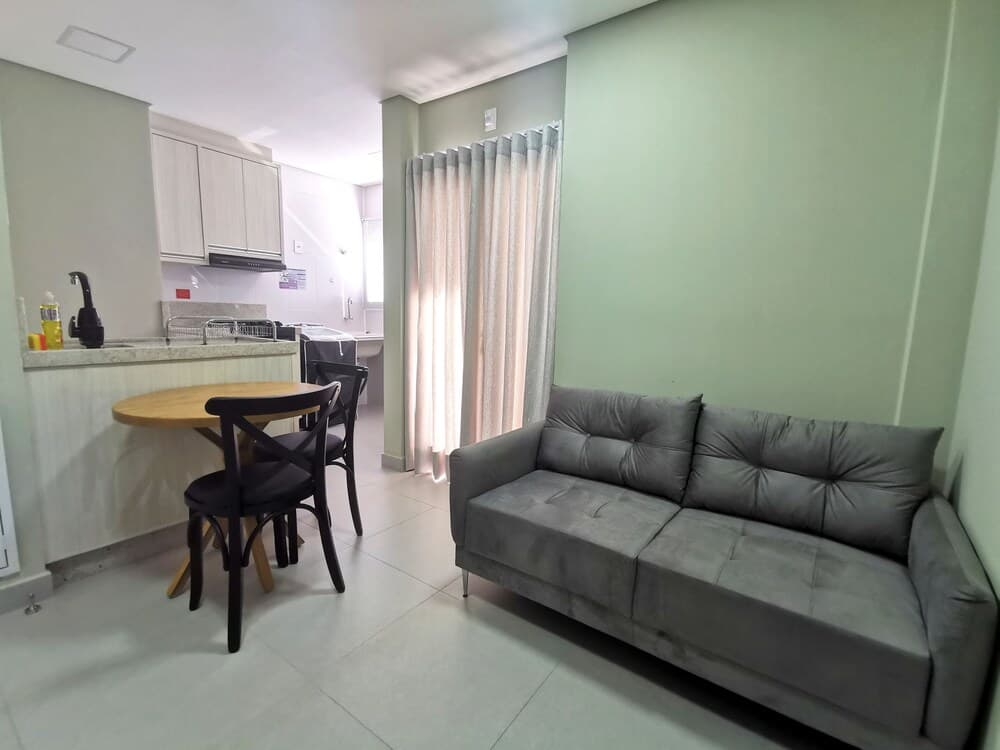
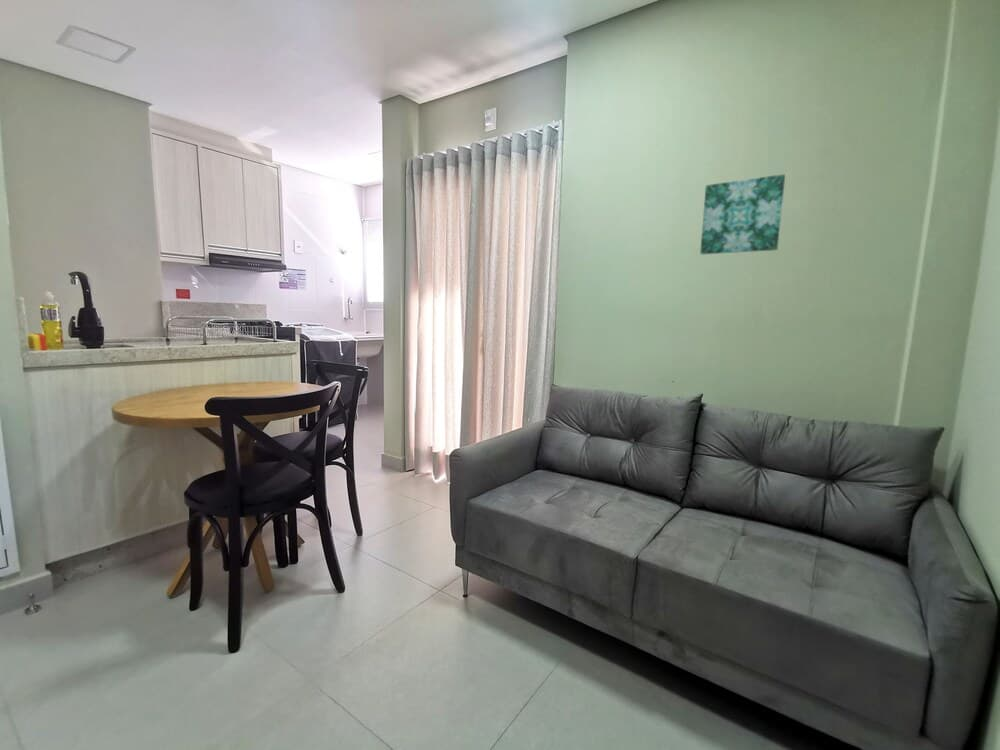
+ wall art [699,173,786,255]
